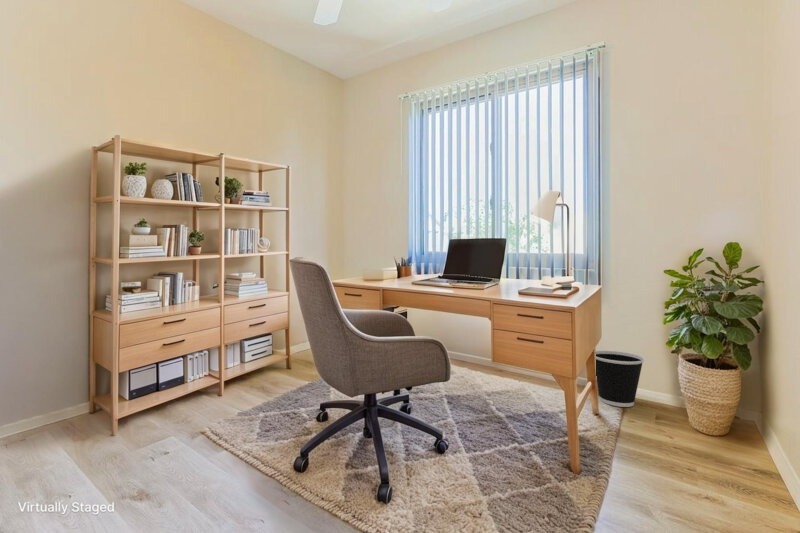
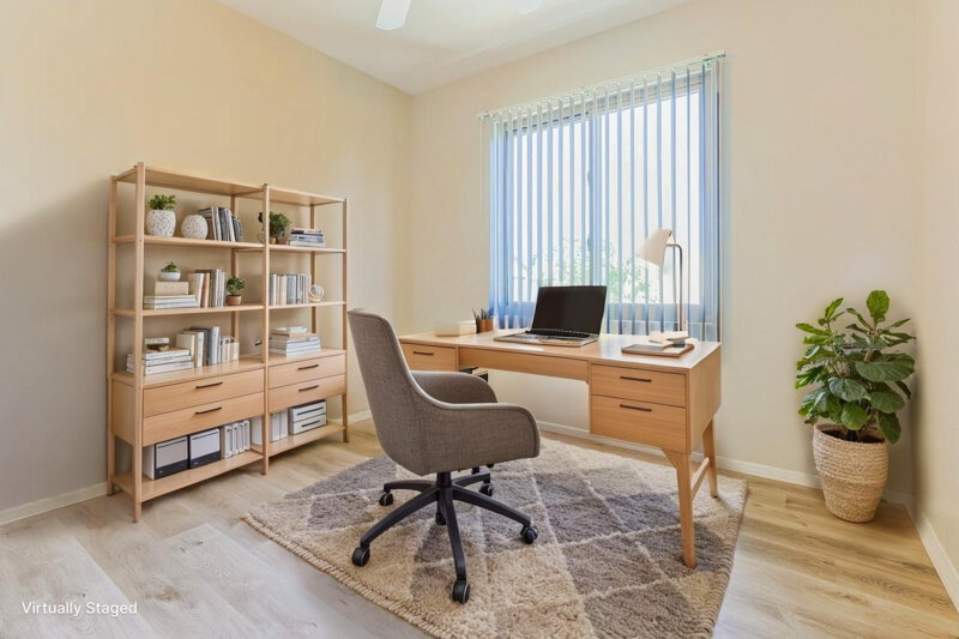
- wastebasket [594,350,645,408]
